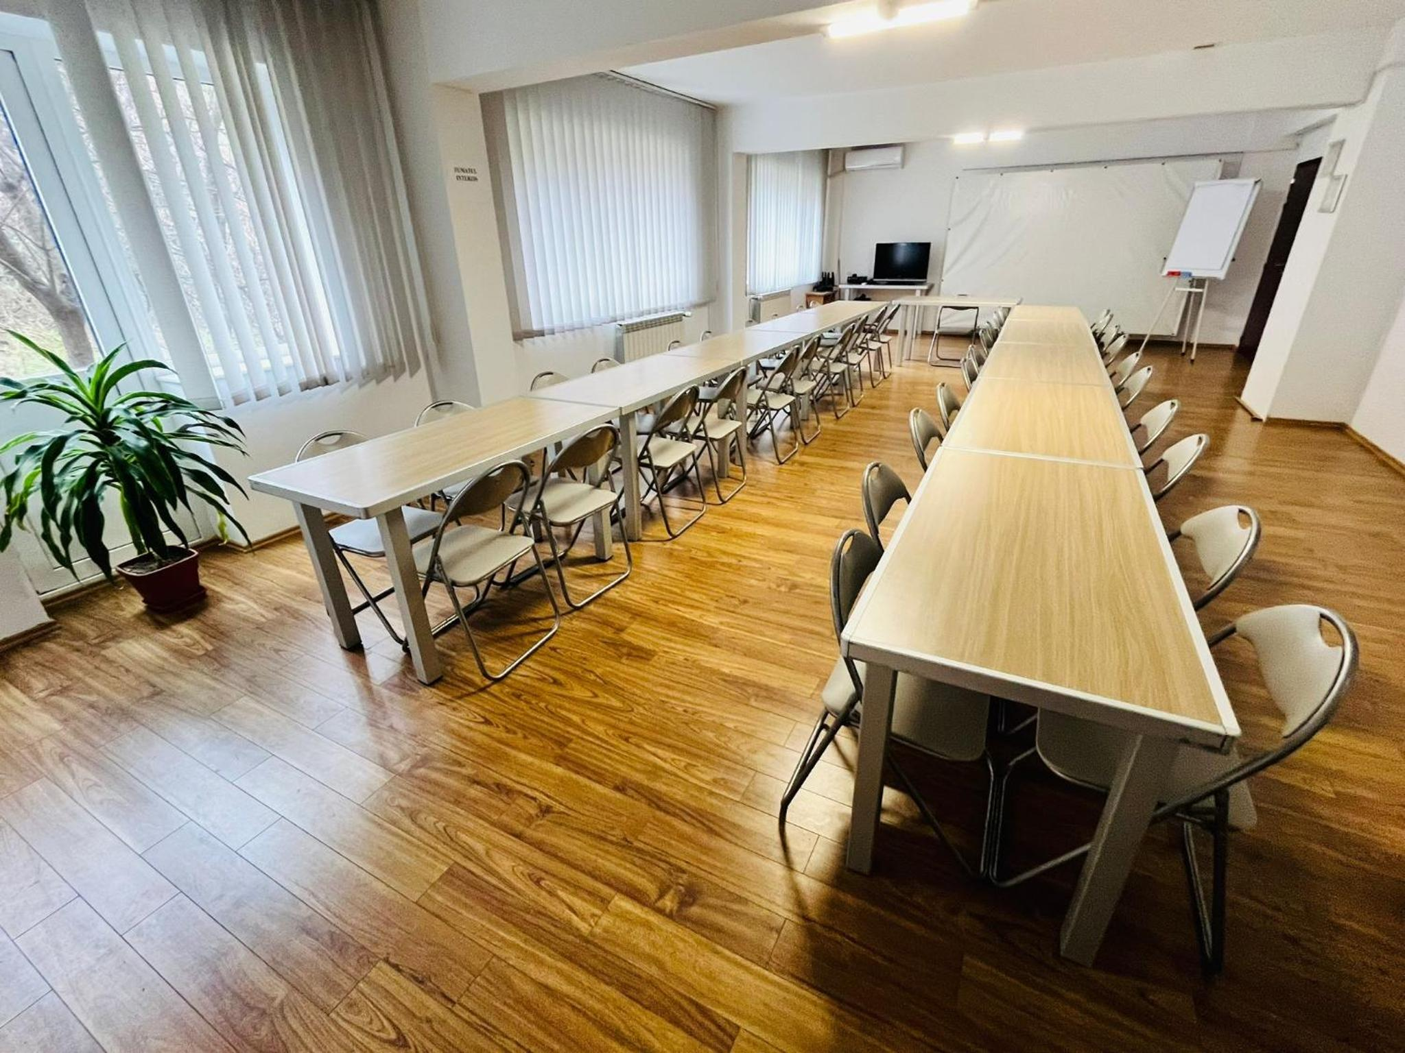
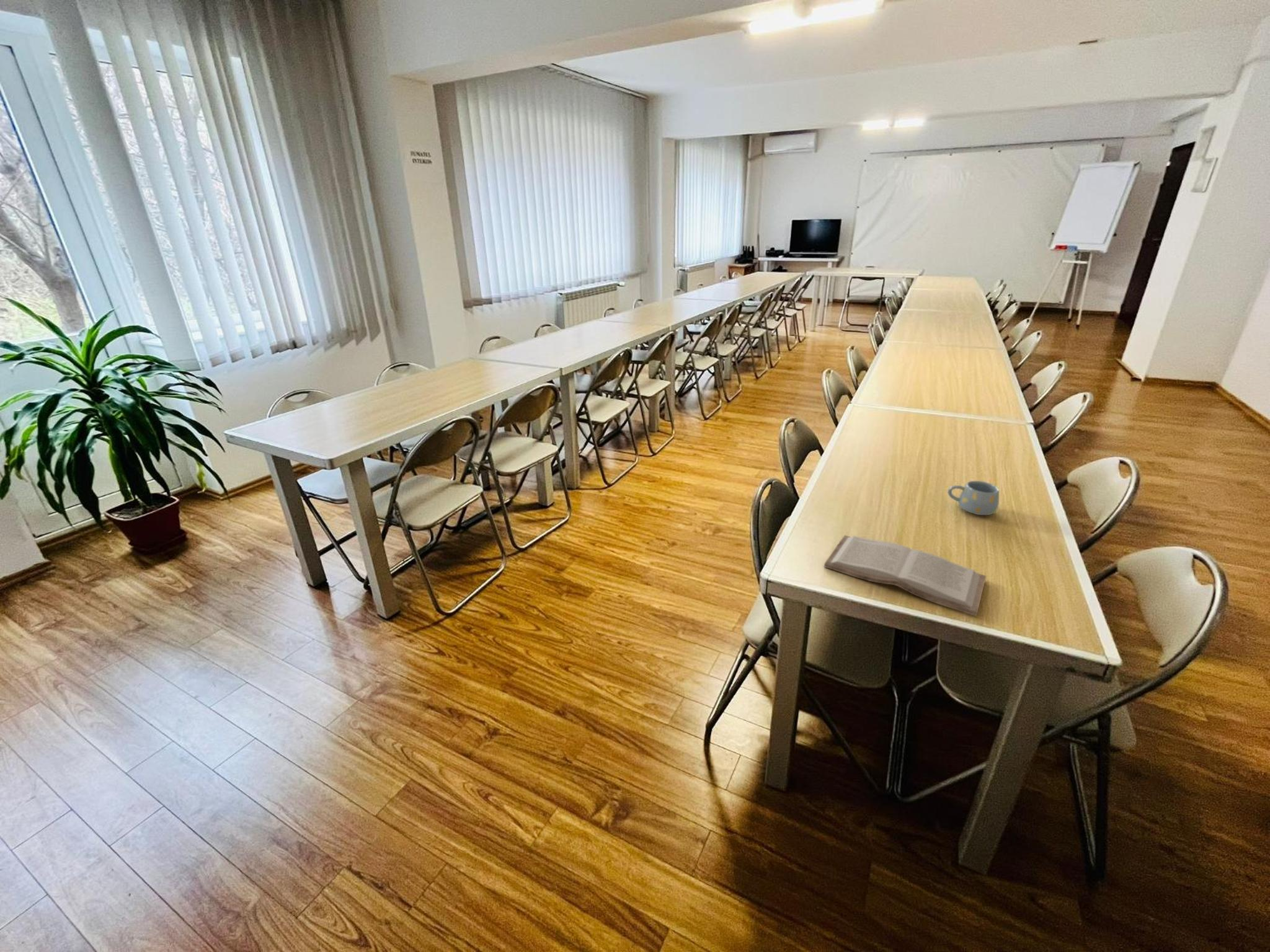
+ book [824,534,987,617]
+ mug [948,480,1000,516]
